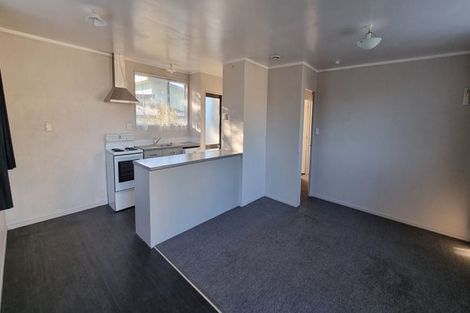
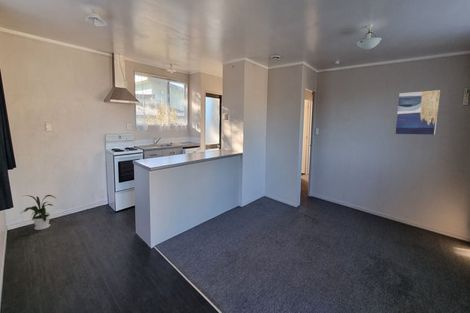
+ wall art [395,89,441,136]
+ house plant [19,194,58,231]
